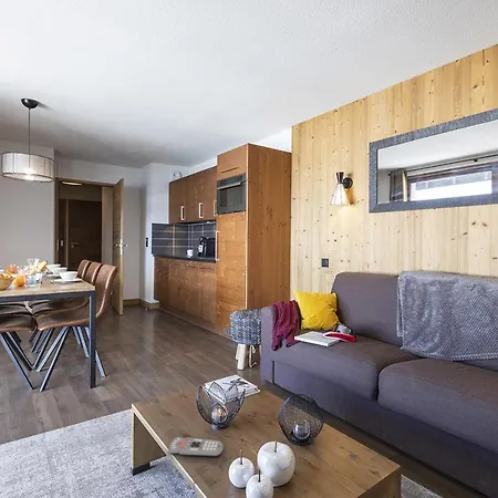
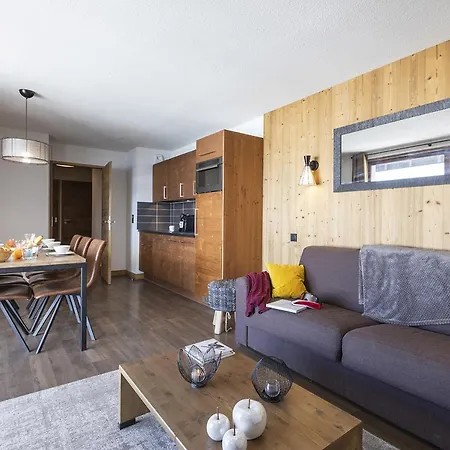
- remote control [167,436,225,458]
